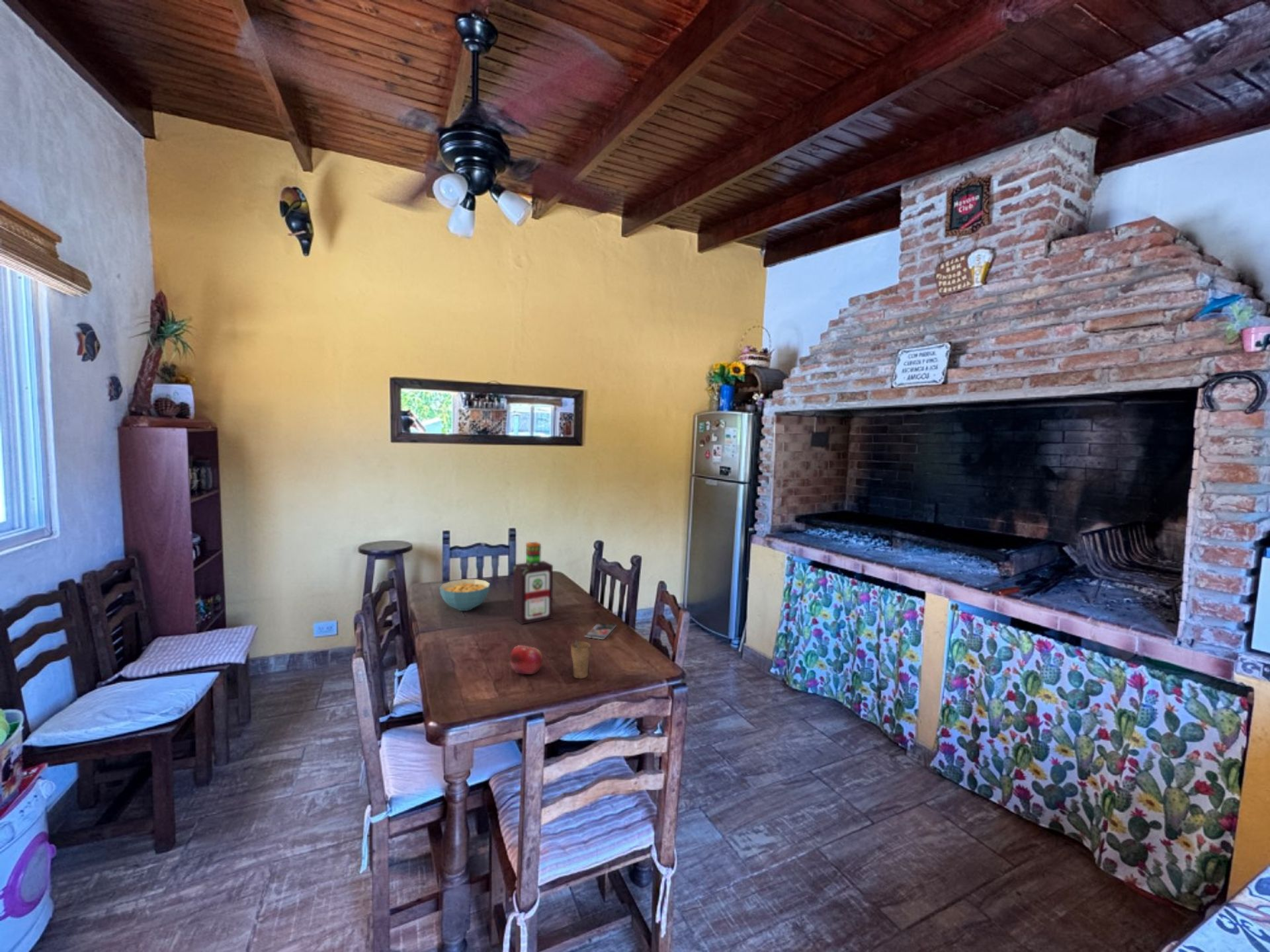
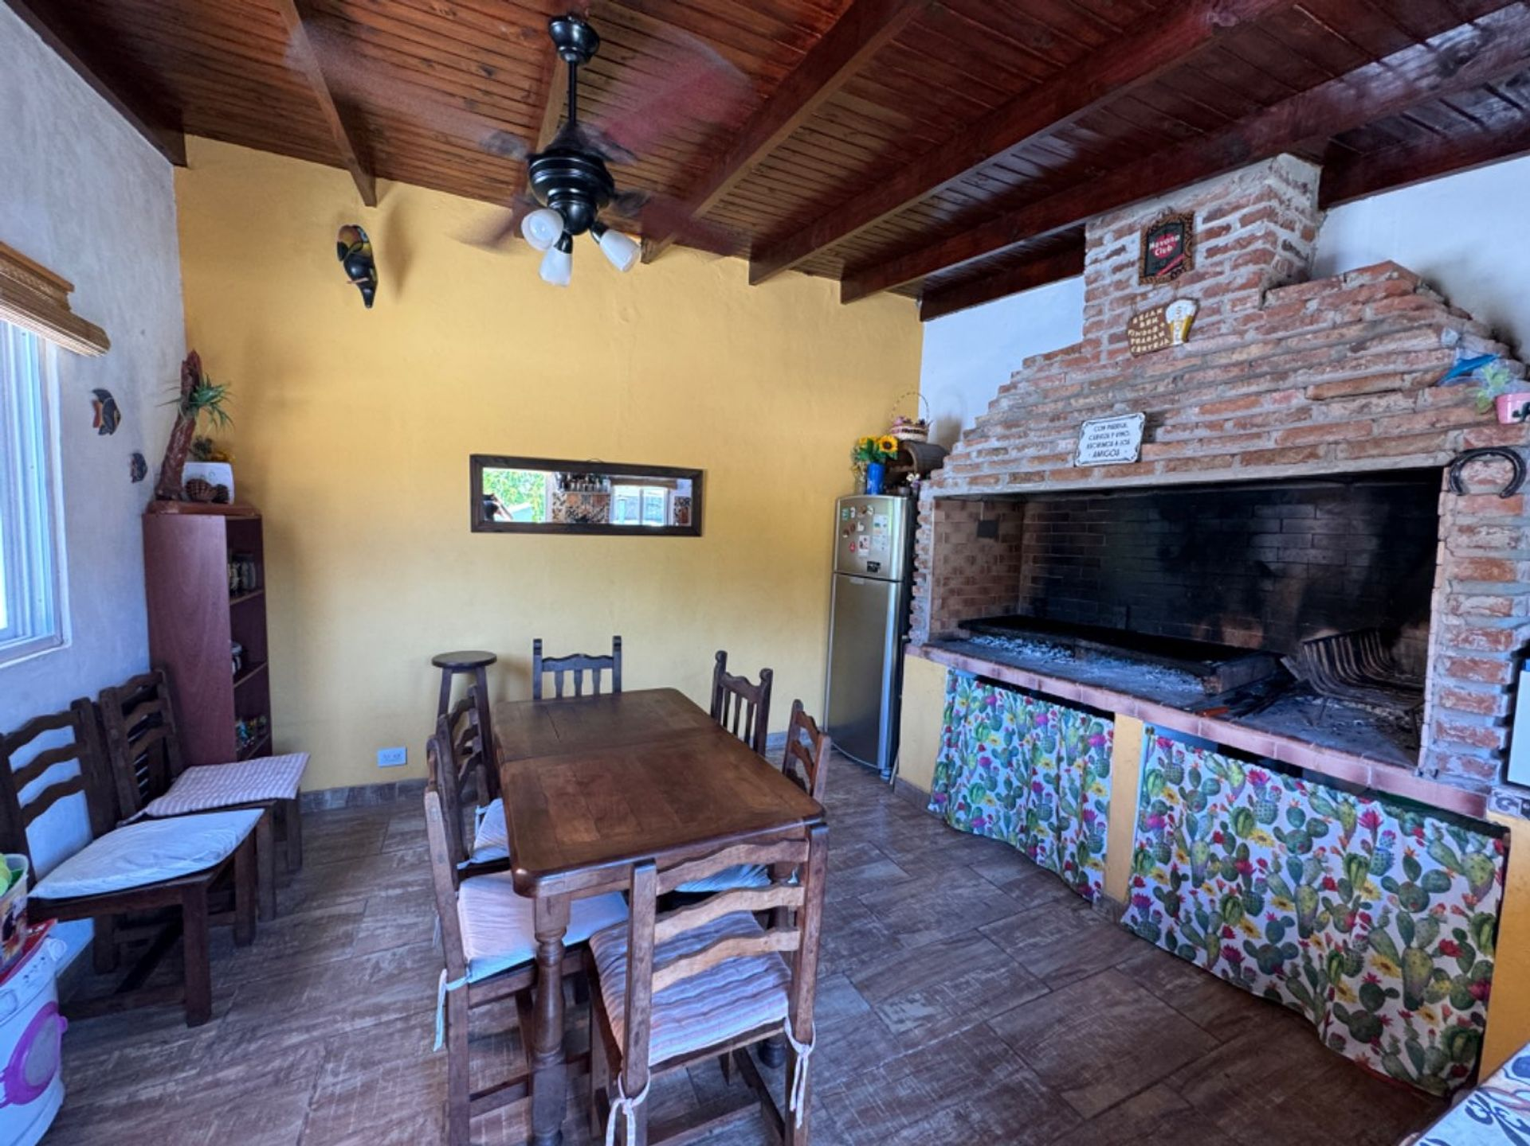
- bottle [513,541,554,625]
- smartphone [584,621,617,640]
- cup [570,639,591,679]
- cereal bowl [439,578,491,612]
- fruit [509,645,543,675]
